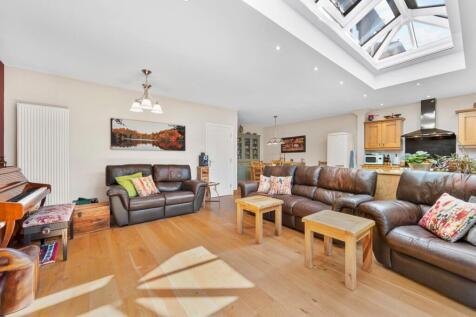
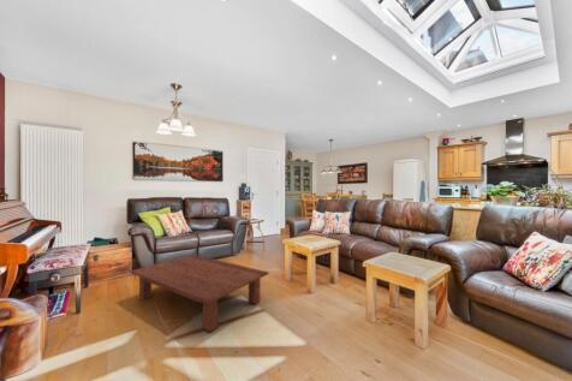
+ coffee table [129,254,270,334]
